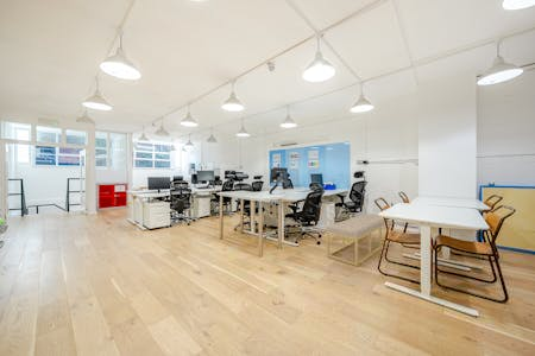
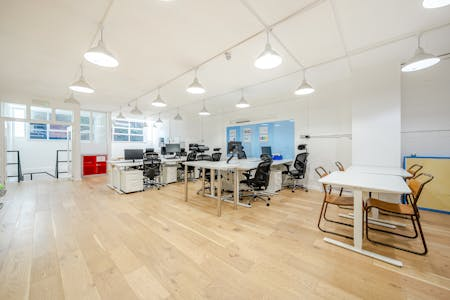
- bench [326,212,392,267]
